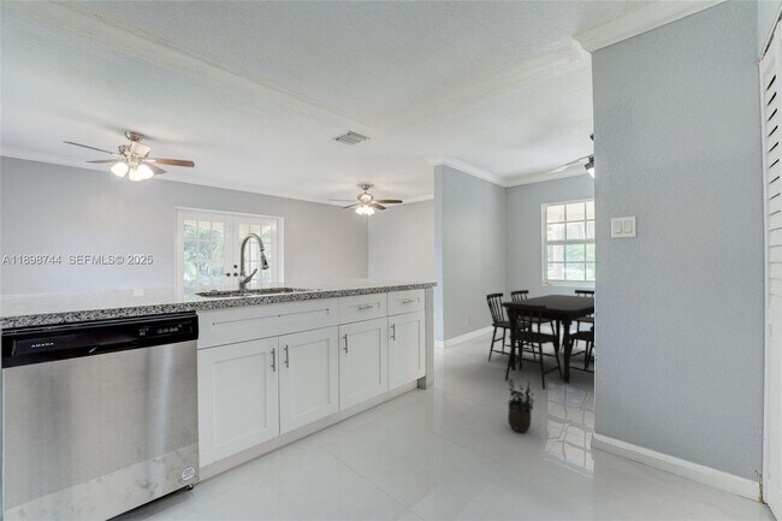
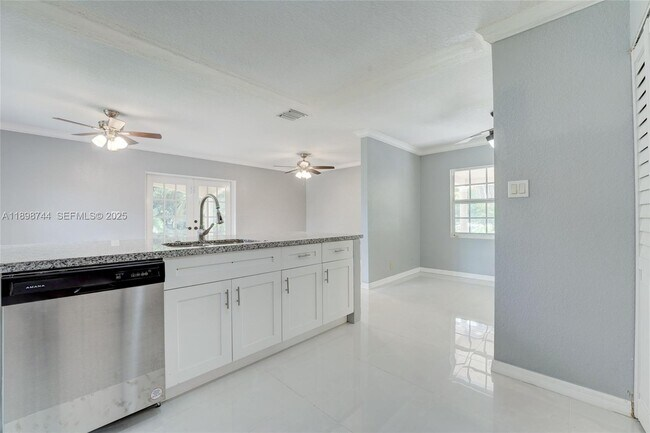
- dining table [485,289,596,391]
- potted plant [503,368,537,434]
